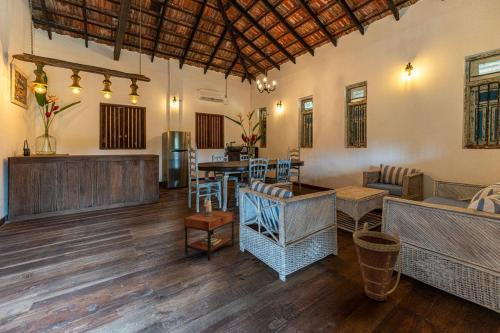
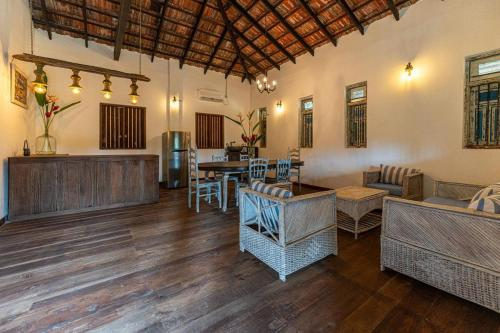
- side table [184,199,235,262]
- basket [352,222,403,301]
